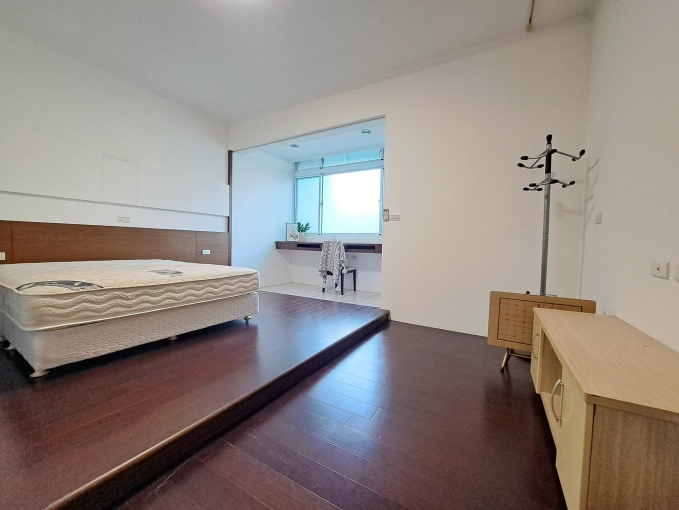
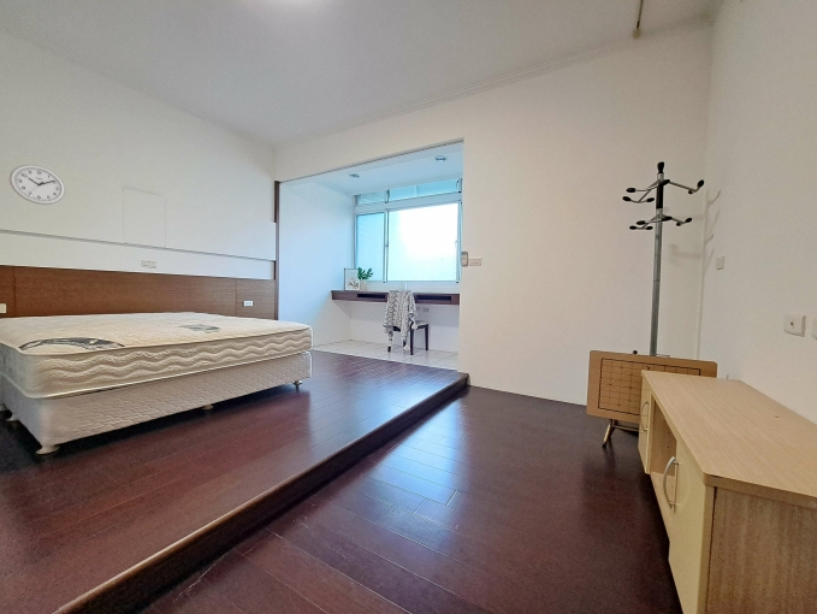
+ wall clock [8,164,66,206]
